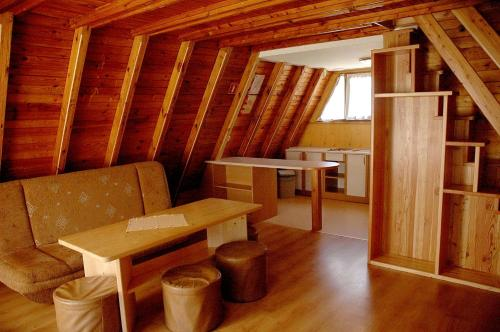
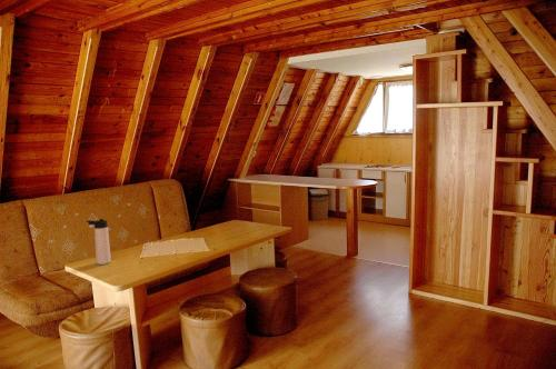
+ thermos bottle [86,218,112,266]
